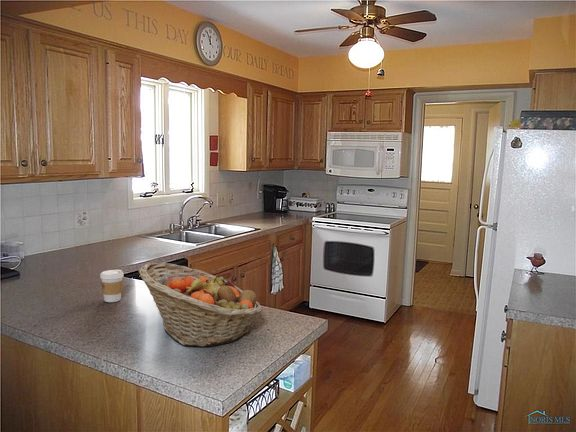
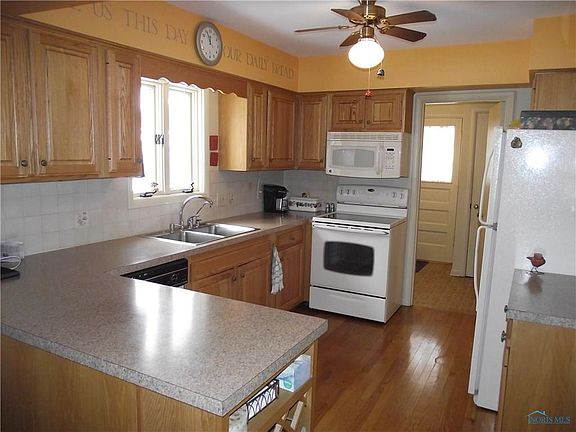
- coffee cup [99,269,124,303]
- fruit basket [137,262,263,348]
